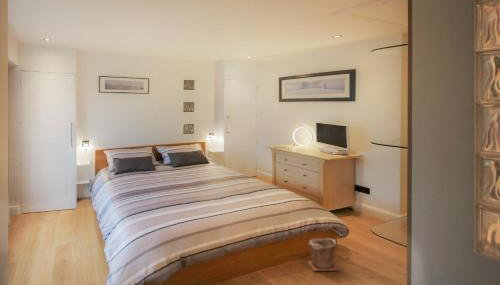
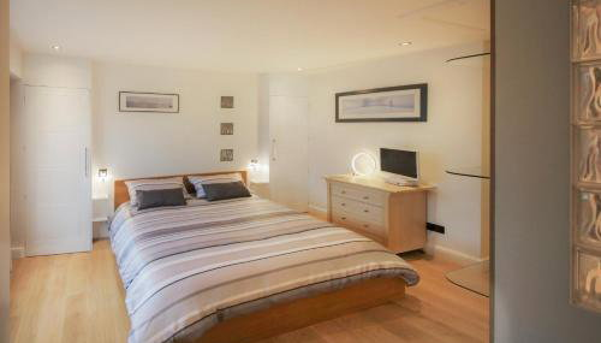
- plant pot [307,237,339,272]
